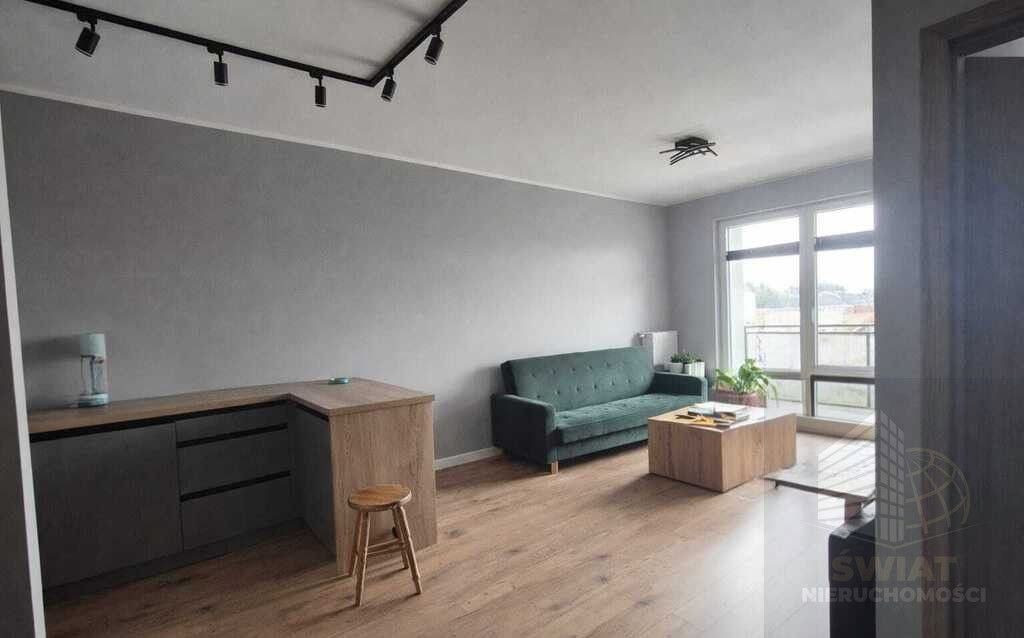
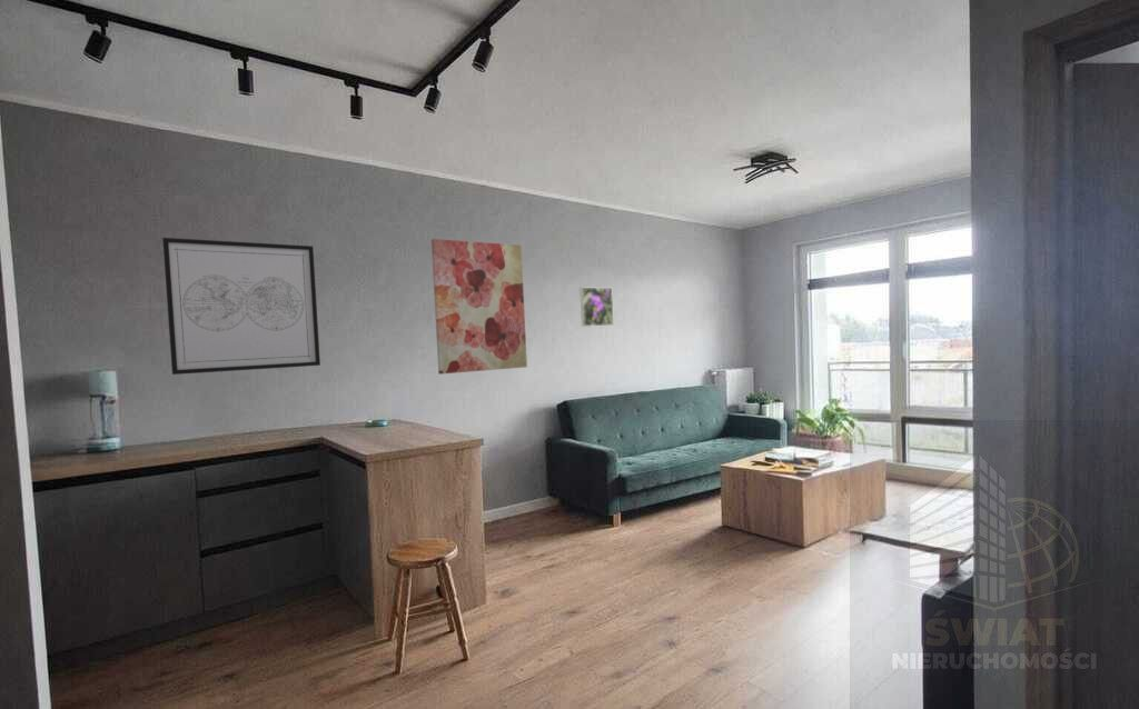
+ wall art [161,237,321,376]
+ wall art [430,238,528,376]
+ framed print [580,287,615,328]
